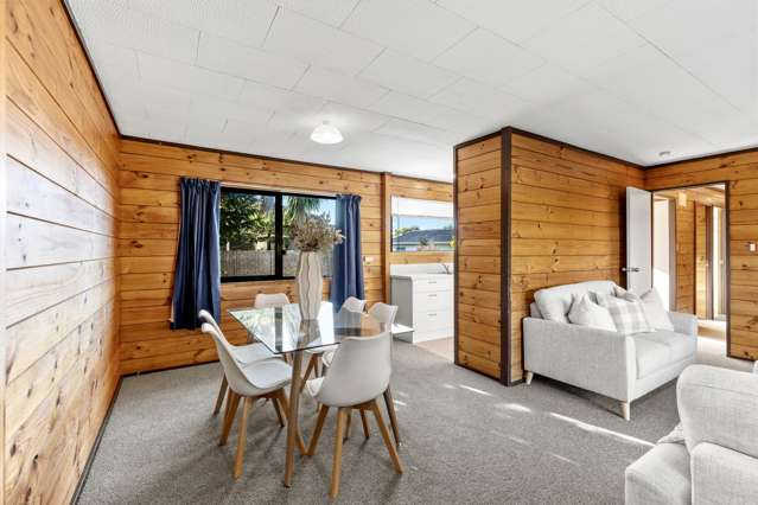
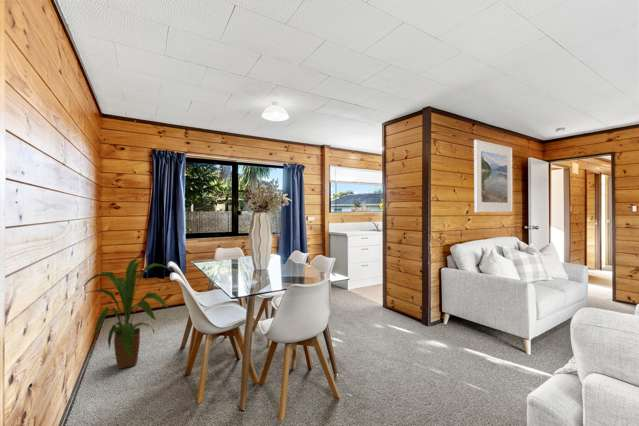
+ house plant [82,255,173,370]
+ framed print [473,139,514,213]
